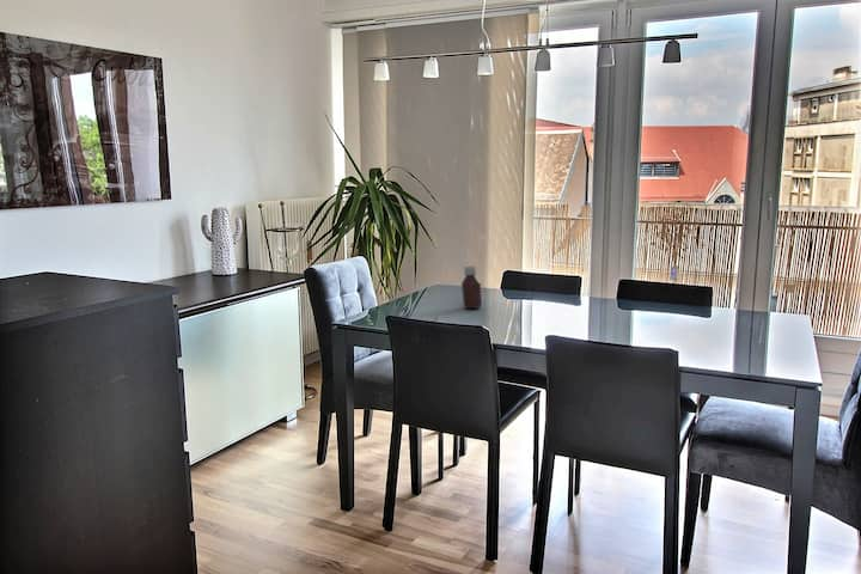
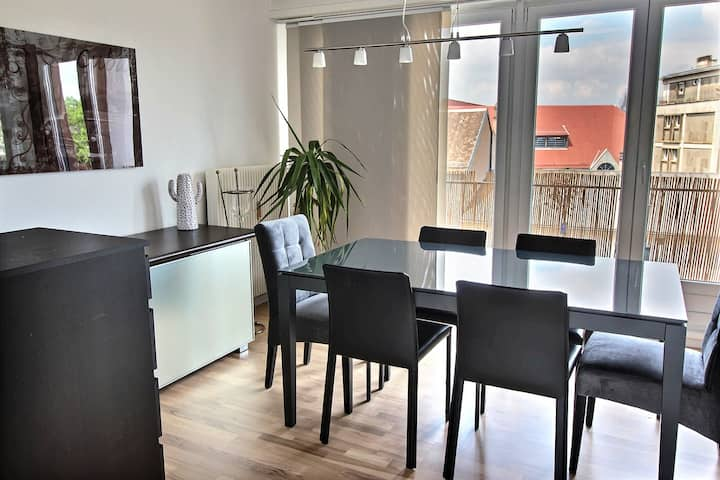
- bottle [460,265,483,310]
